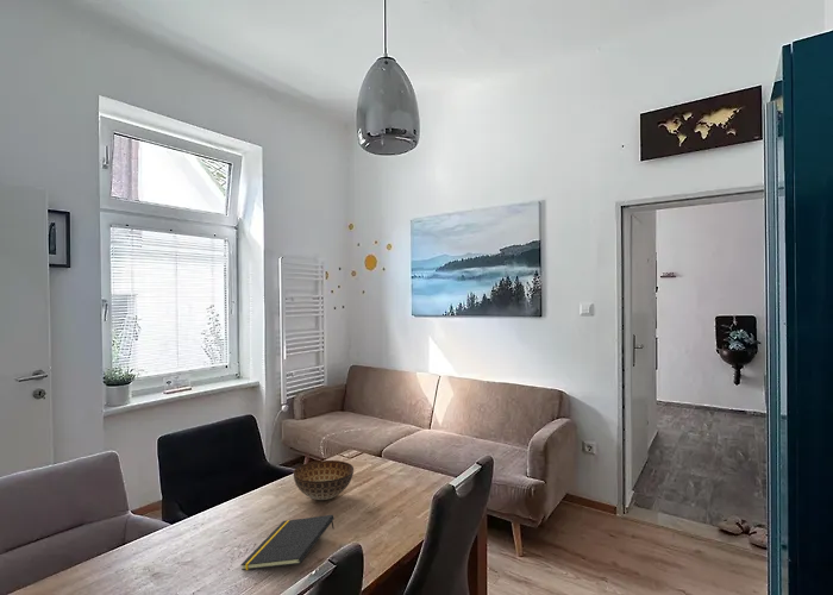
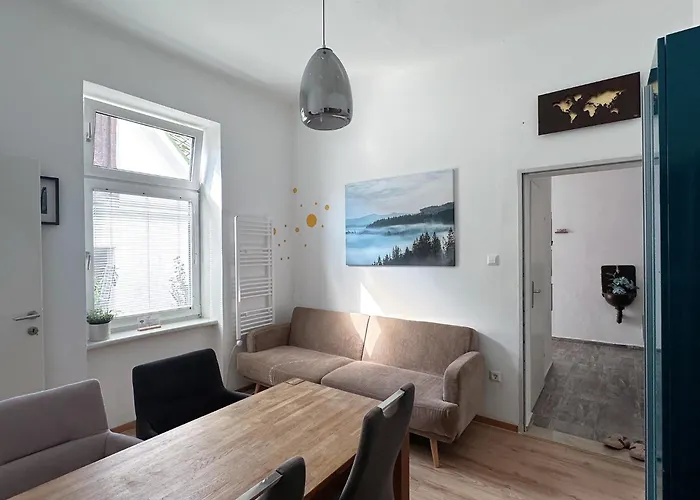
- notepad [239,514,336,571]
- bowl [293,459,355,501]
